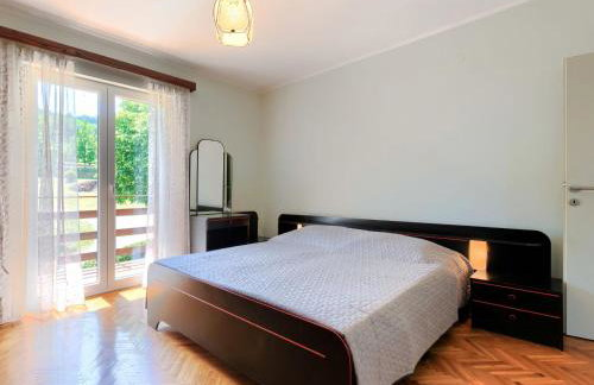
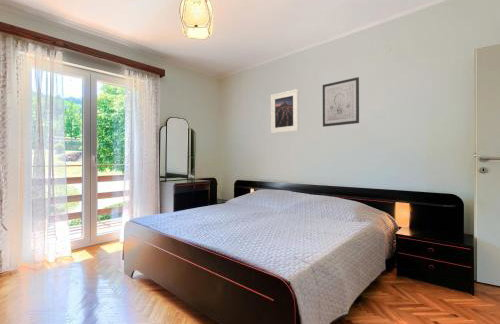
+ wall art [322,76,360,128]
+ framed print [270,88,299,134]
